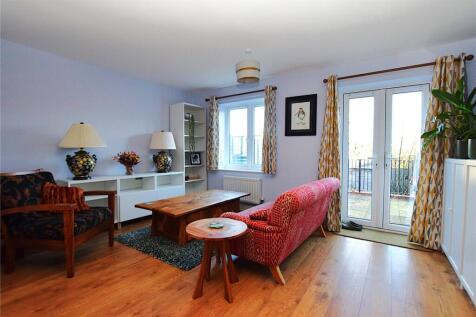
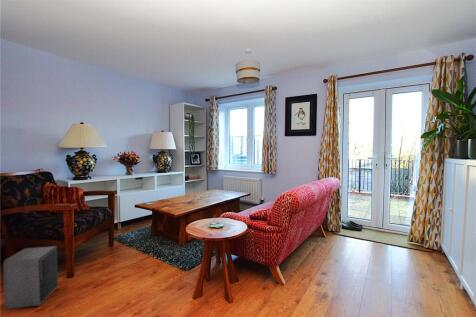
+ speaker [3,245,59,310]
